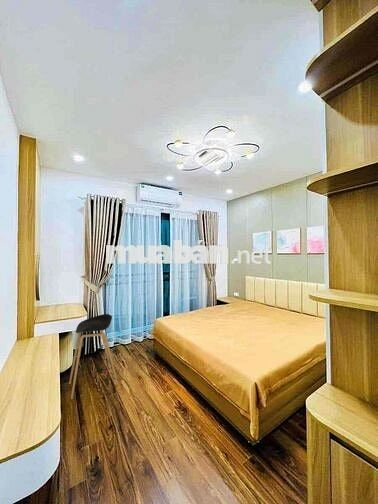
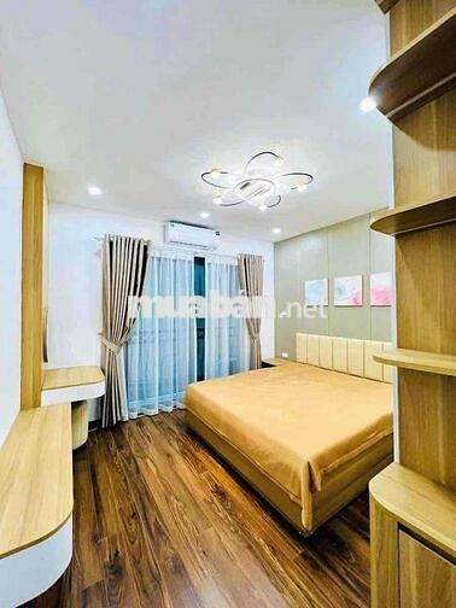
- stool [68,313,119,400]
